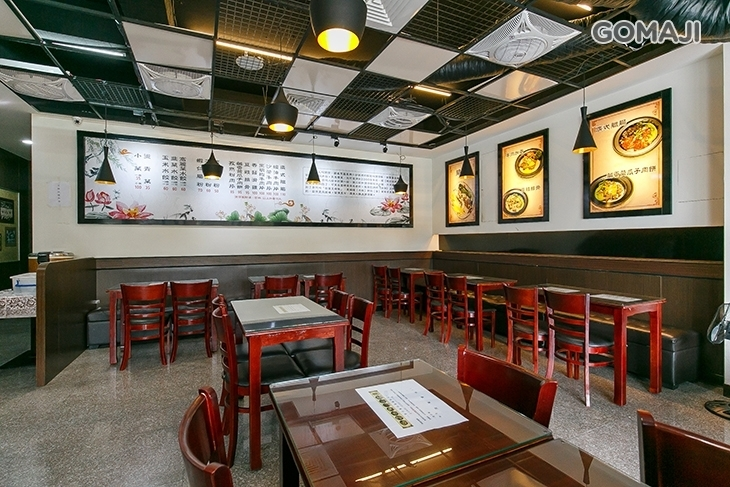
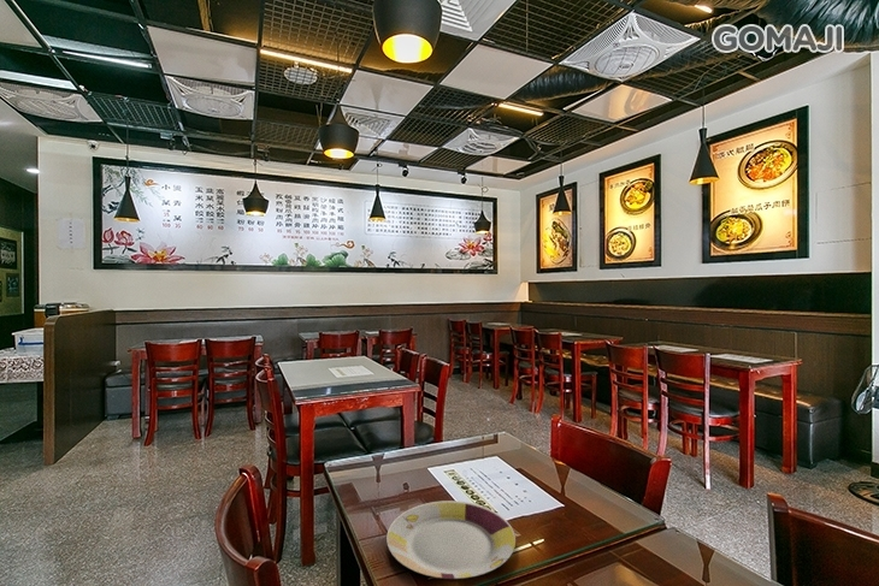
+ plate [385,499,517,580]
